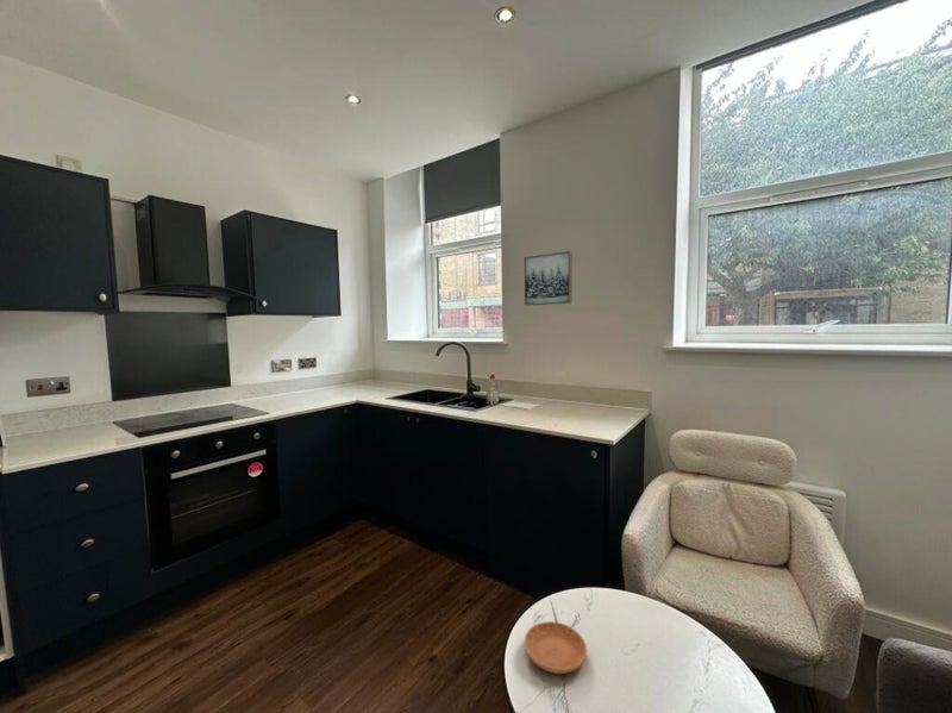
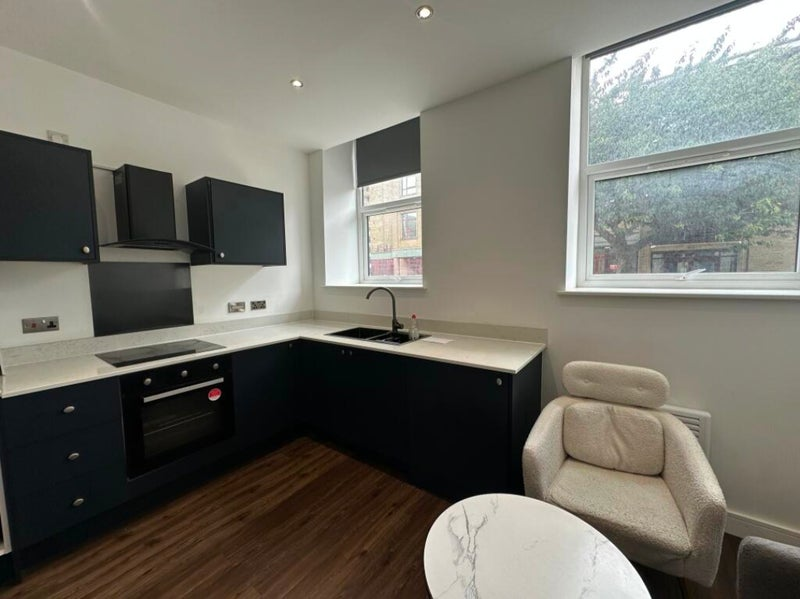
- saucer [524,620,588,675]
- wall art [524,250,574,307]
